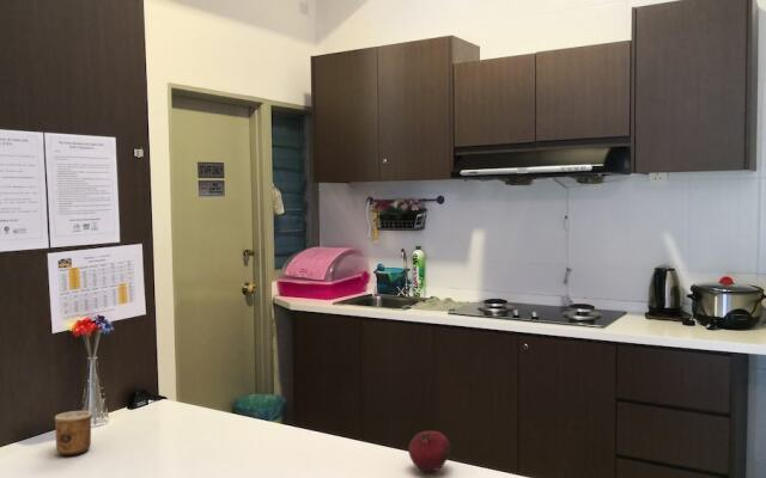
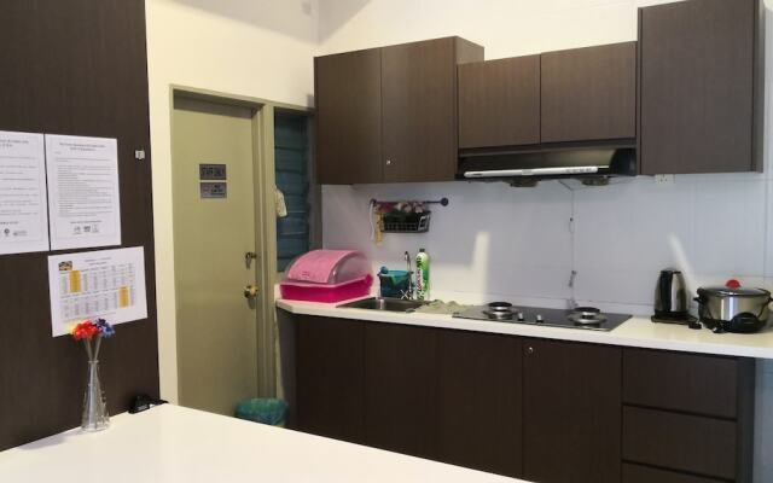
- cup [54,410,93,455]
- fruit [407,429,451,472]
